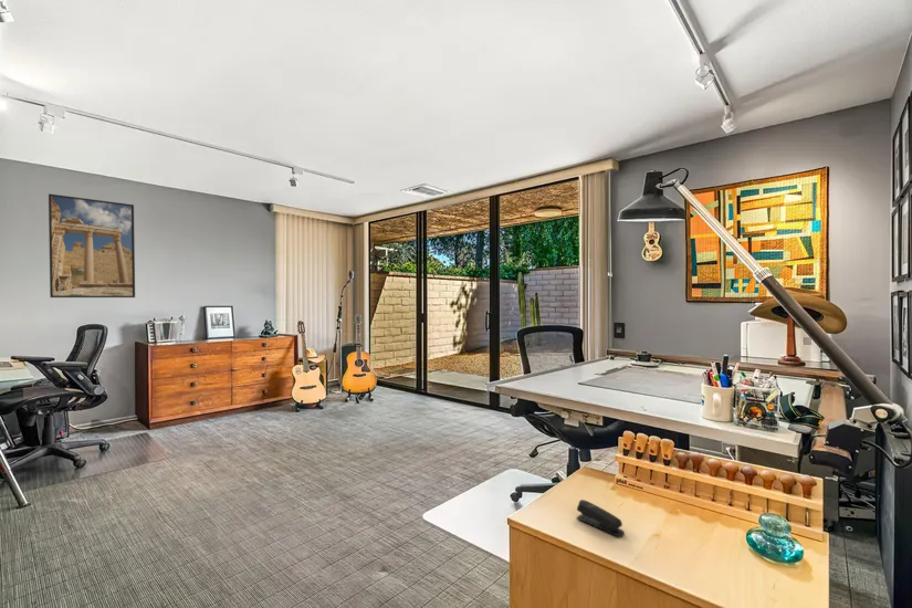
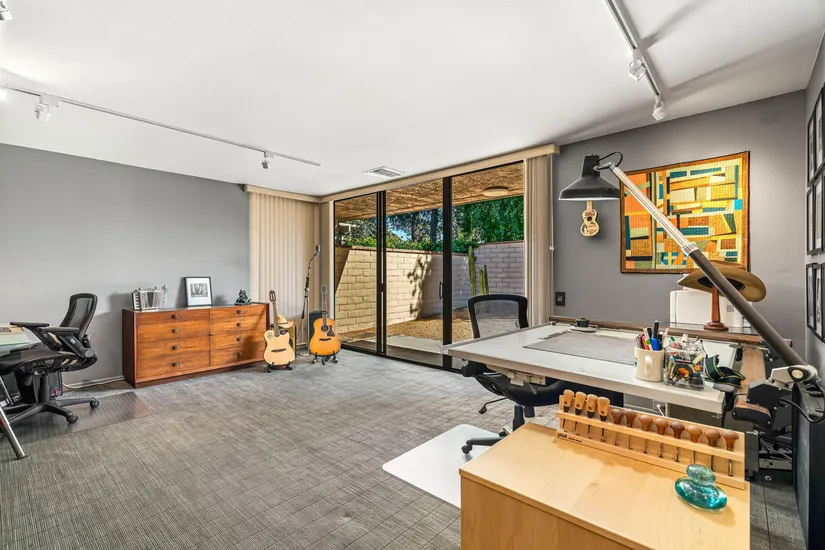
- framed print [48,192,136,298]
- stapler [576,499,626,537]
